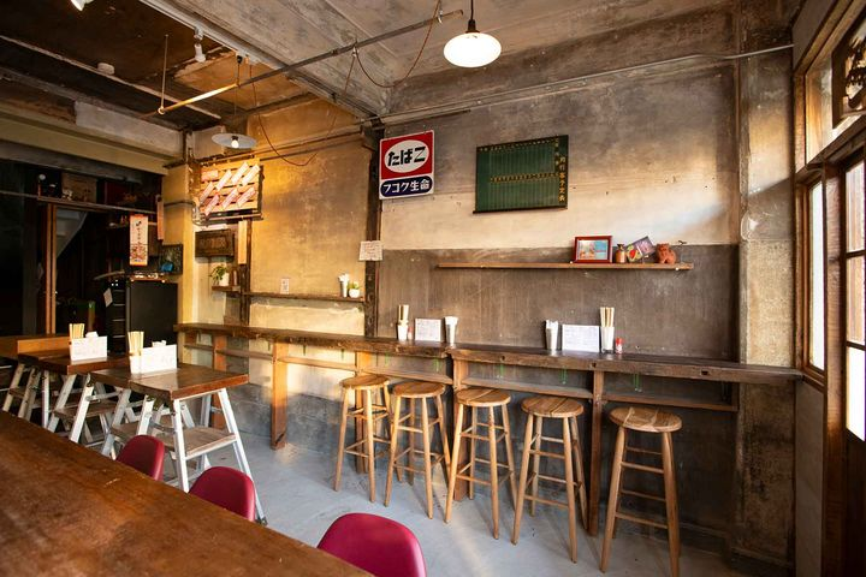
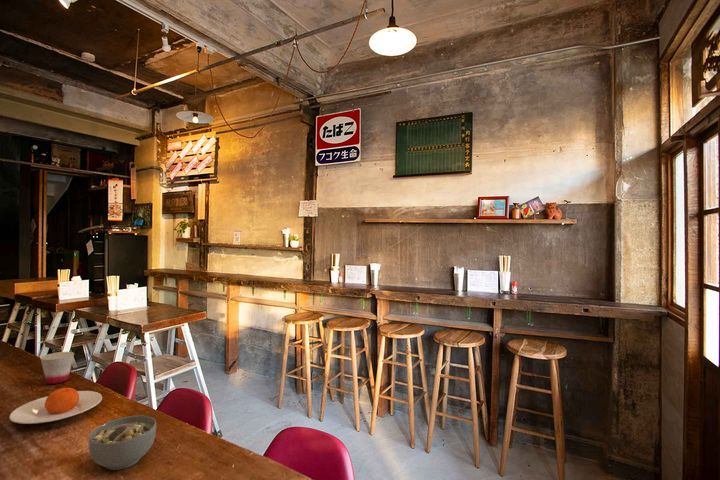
+ soup bowl [87,415,157,471]
+ plate [8,387,103,425]
+ cup [39,351,75,385]
